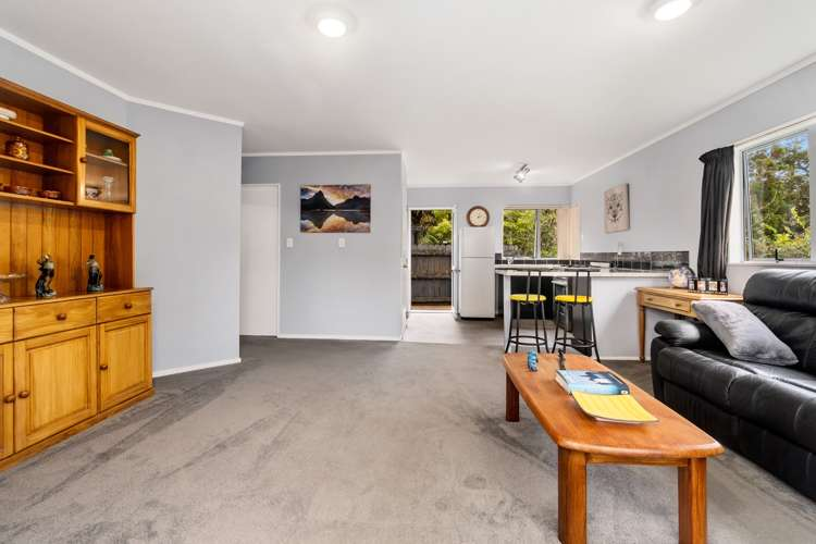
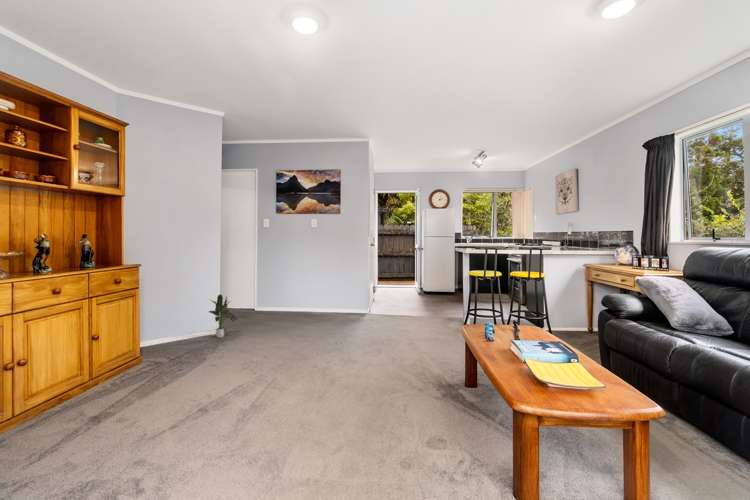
+ potted plant [208,294,238,339]
